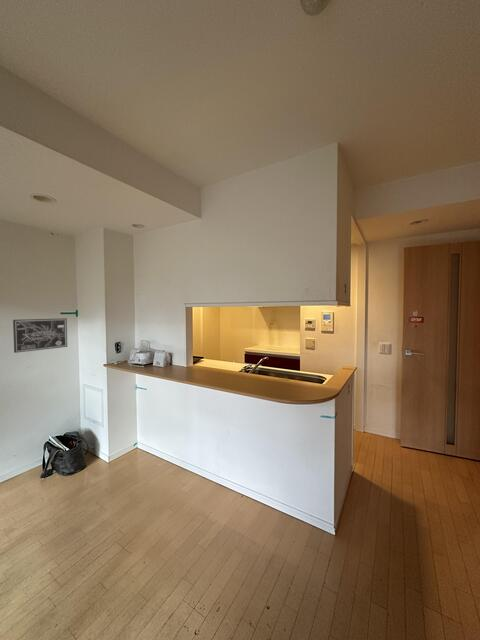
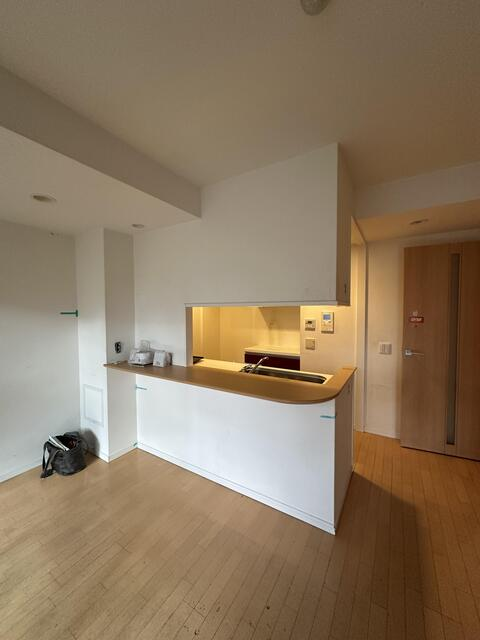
- wall art [12,317,68,354]
